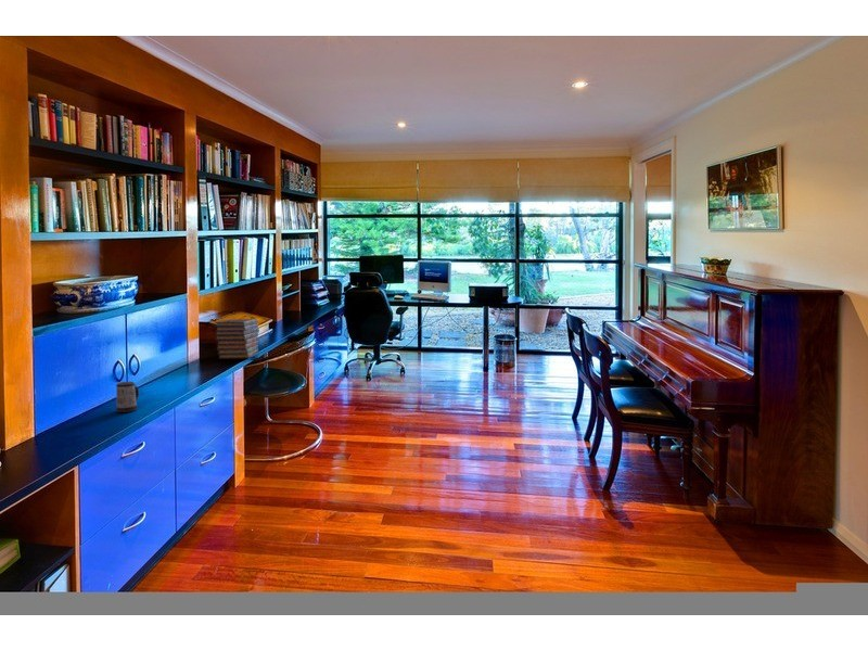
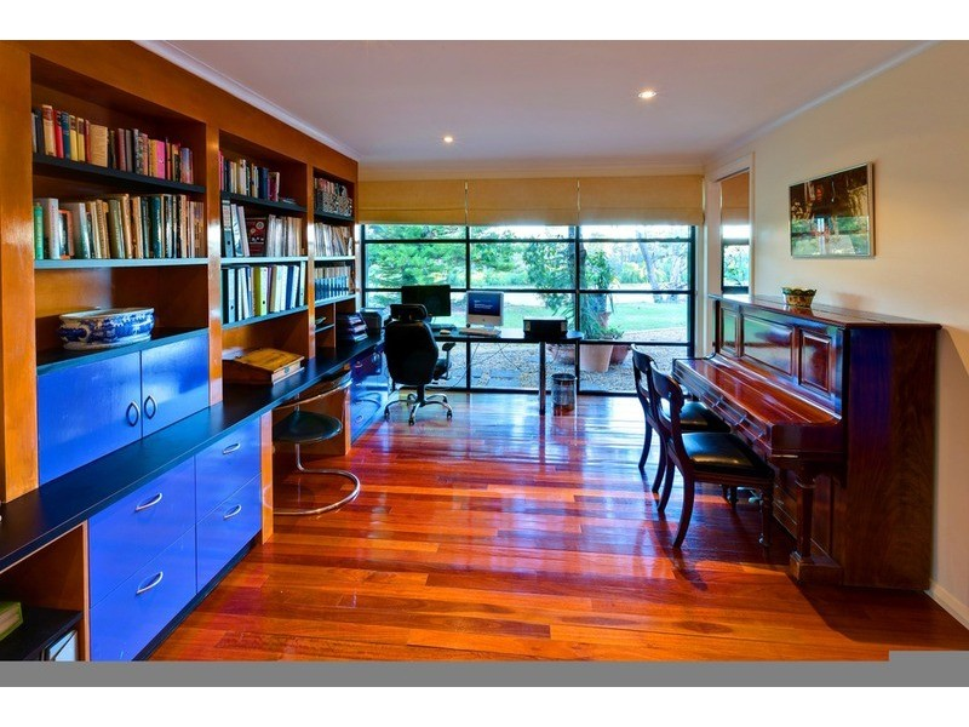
- mug [115,381,140,413]
- book stack [214,318,259,360]
